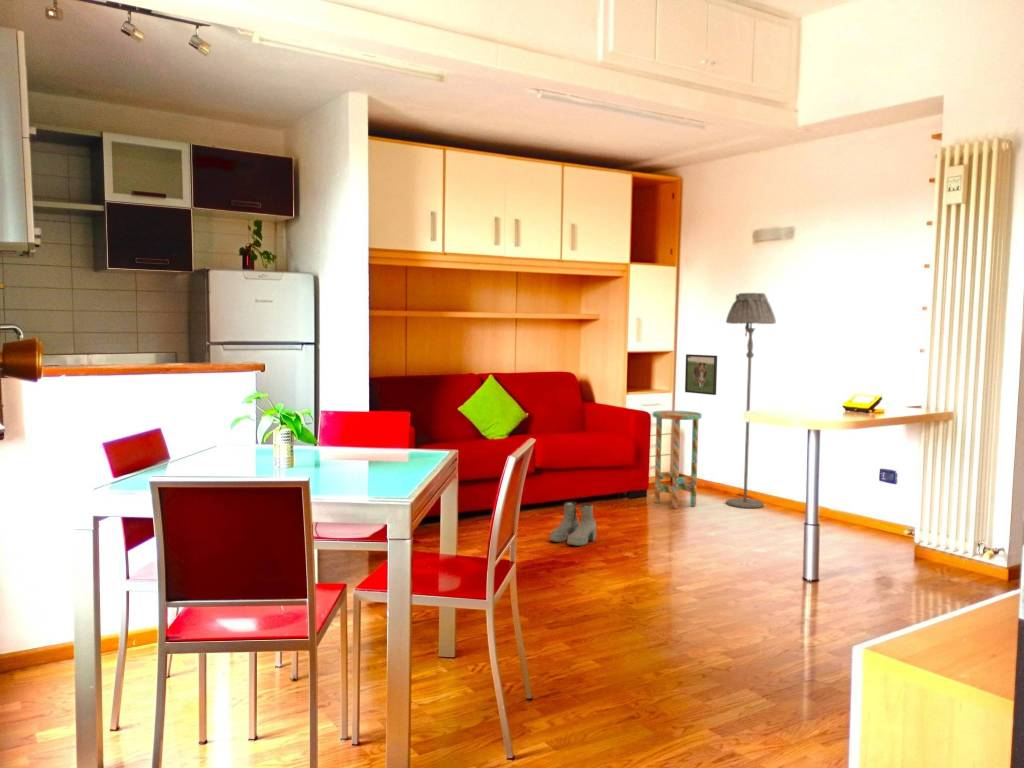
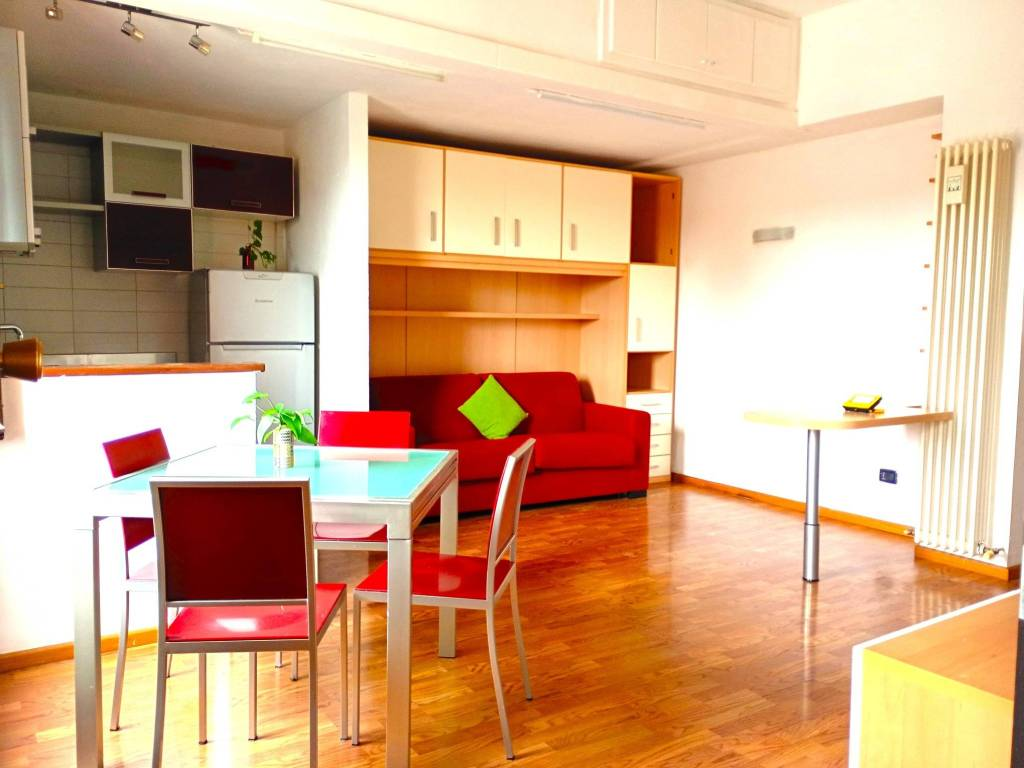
- side table [652,410,702,510]
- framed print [684,353,718,396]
- floor lamp [725,292,777,509]
- boots [549,501,597,547]
